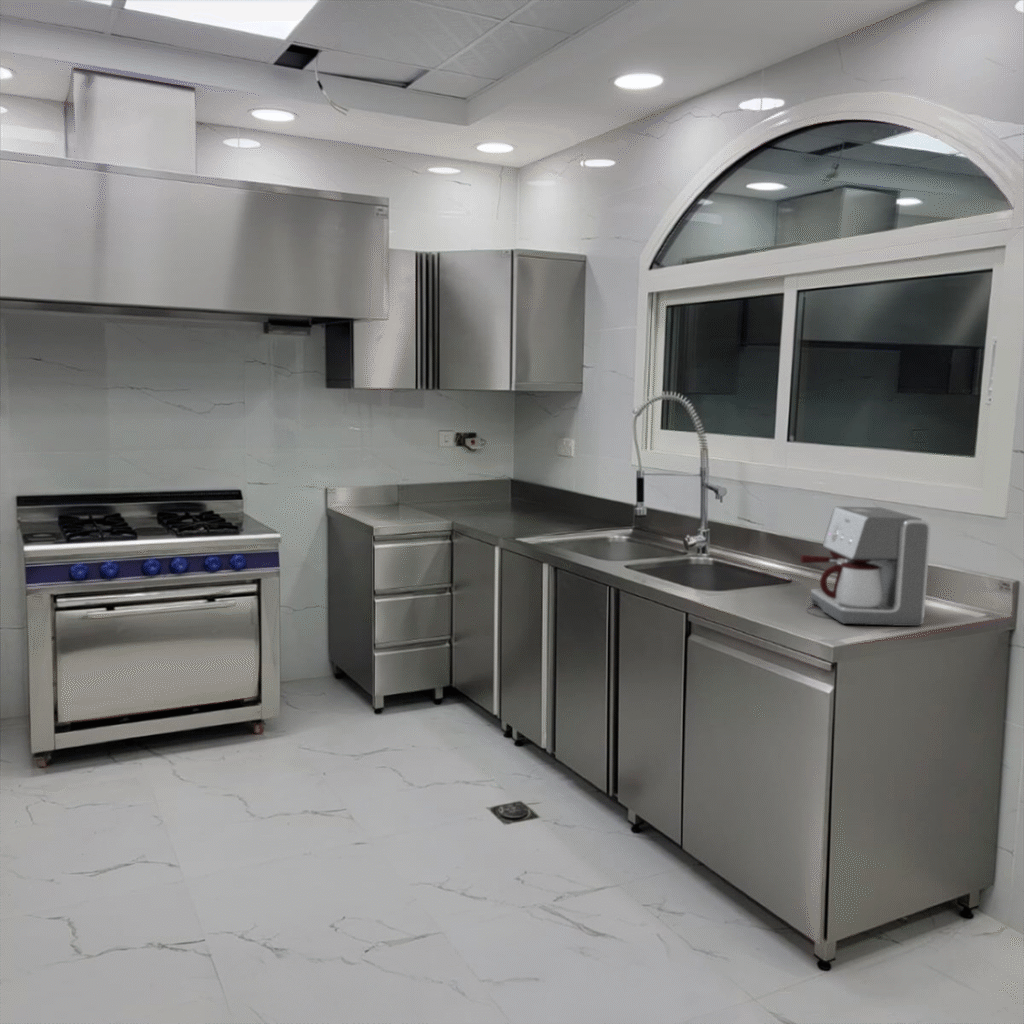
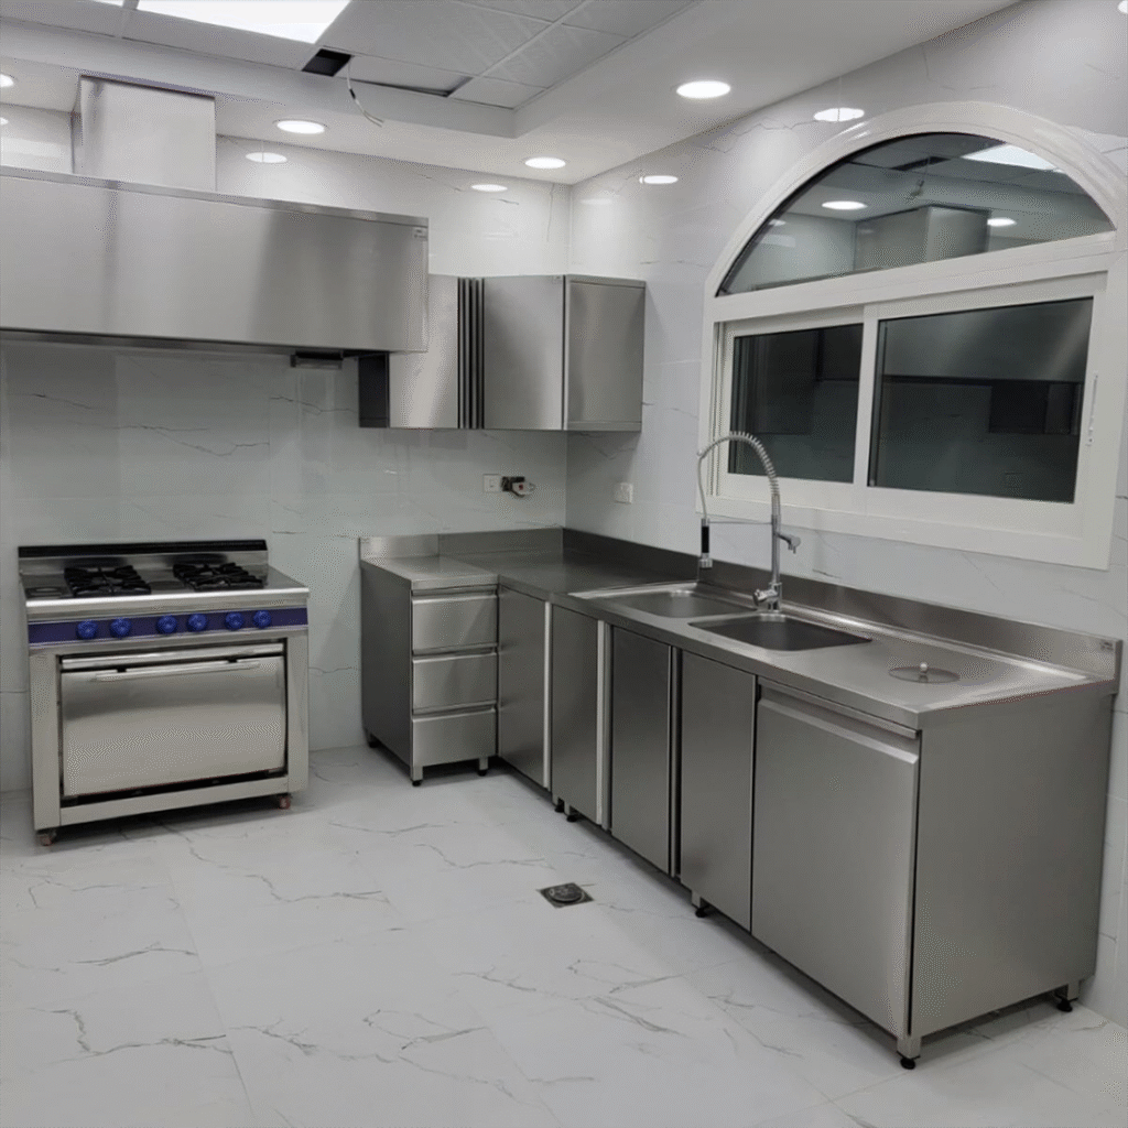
- coffee maker [799,506,931,627]
